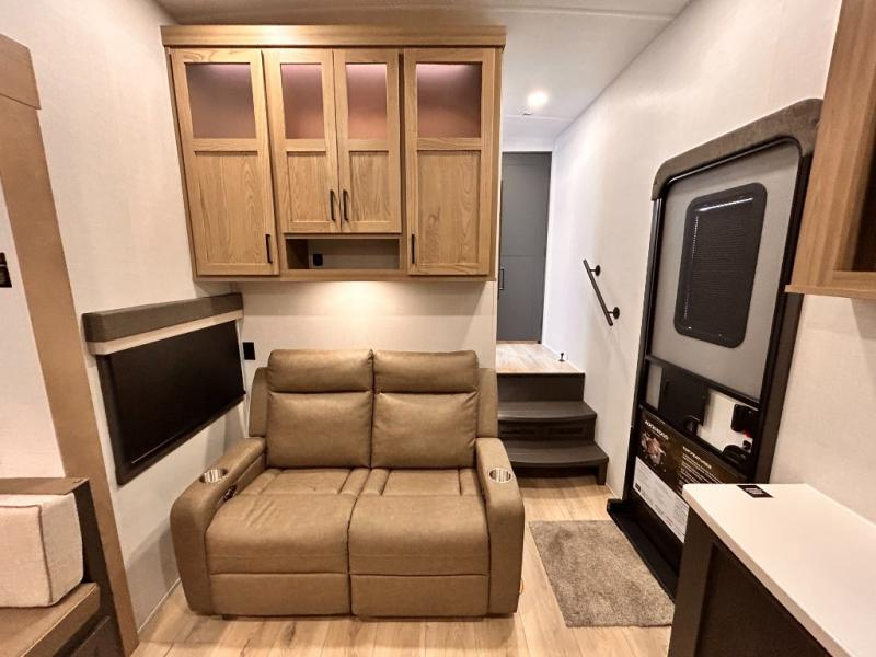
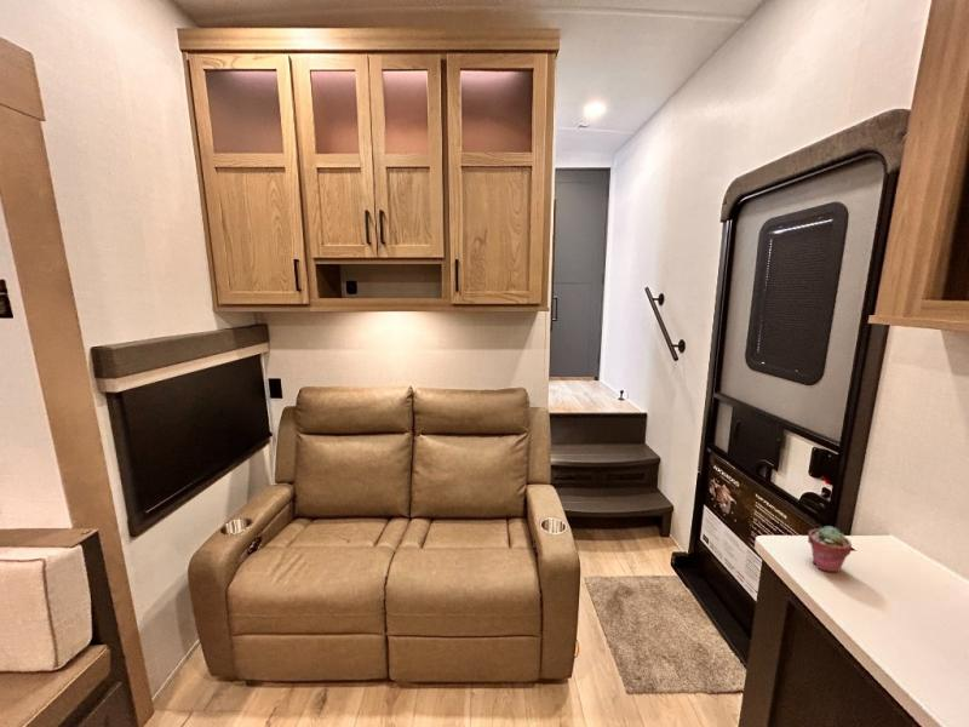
+ potted succulent [807,525,853,573]
